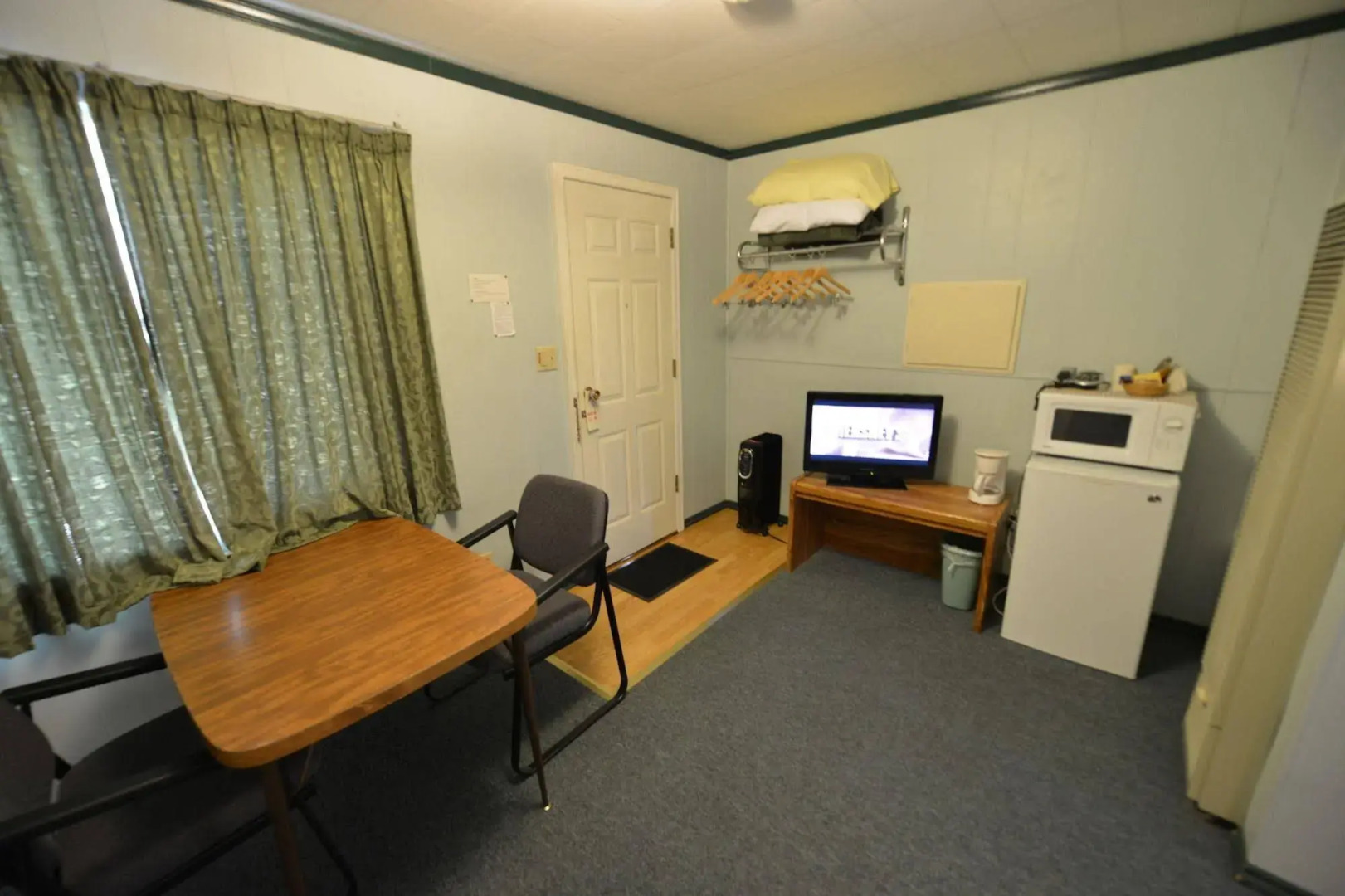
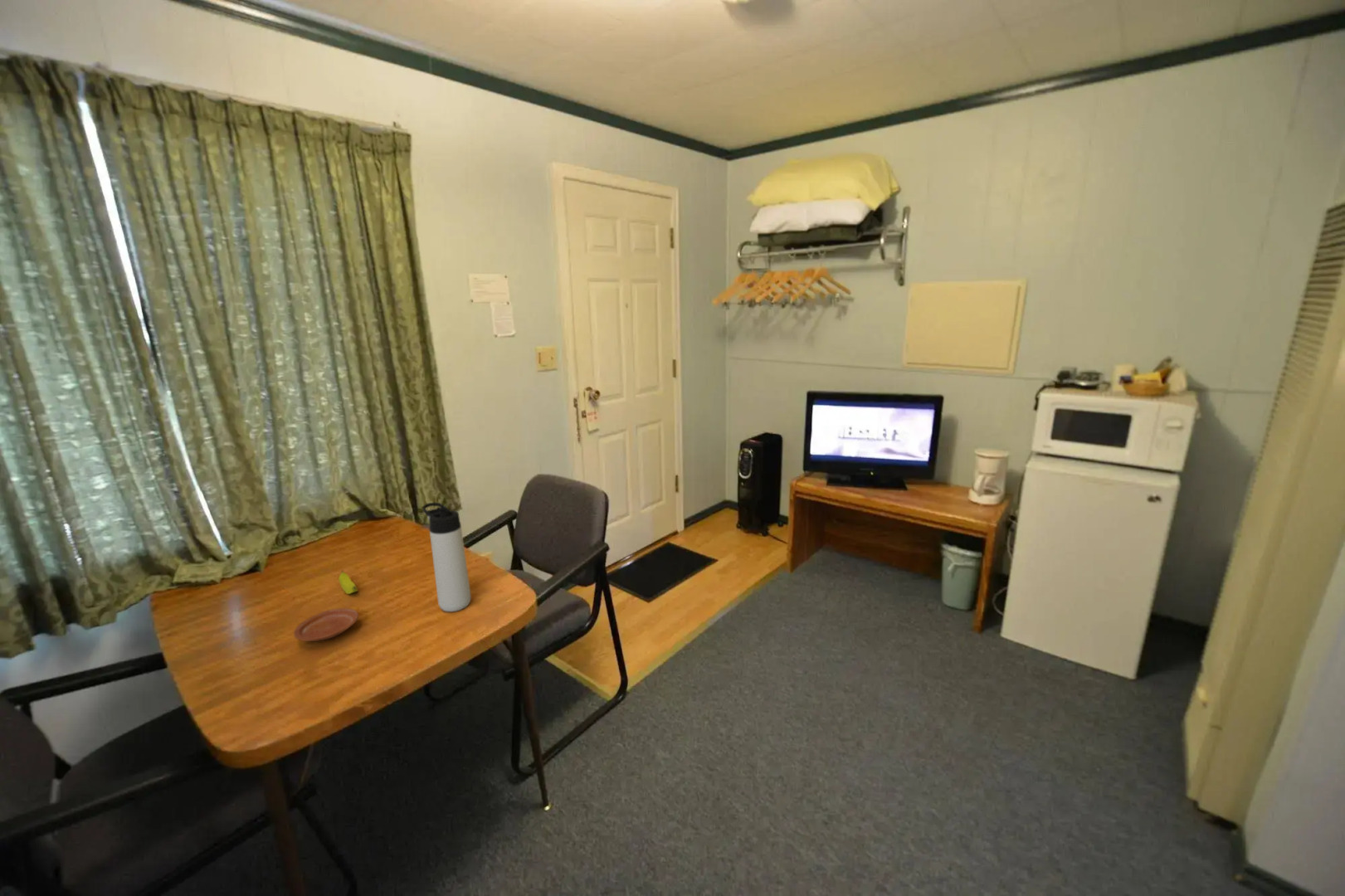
+ plate [293,607,359,642]
+ banana [338,570,358,595]
+ thermos bottle [422,502,471,612]
